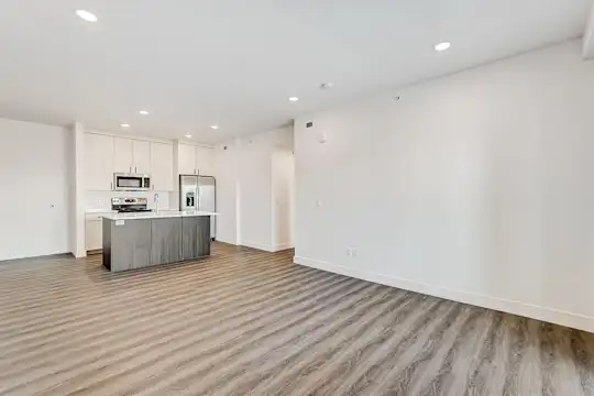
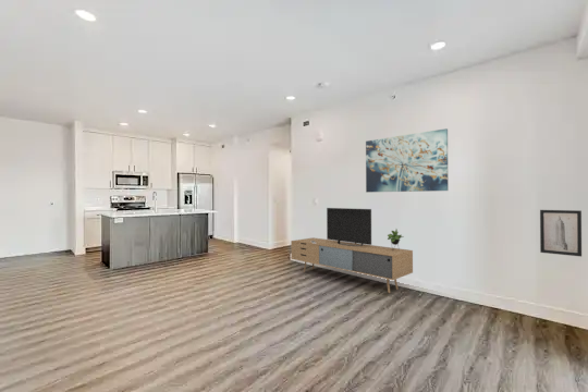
+ wall art [365,127,450,194]
+ wall art [539,209,583,258]
+ media console [290,207,414,294]
